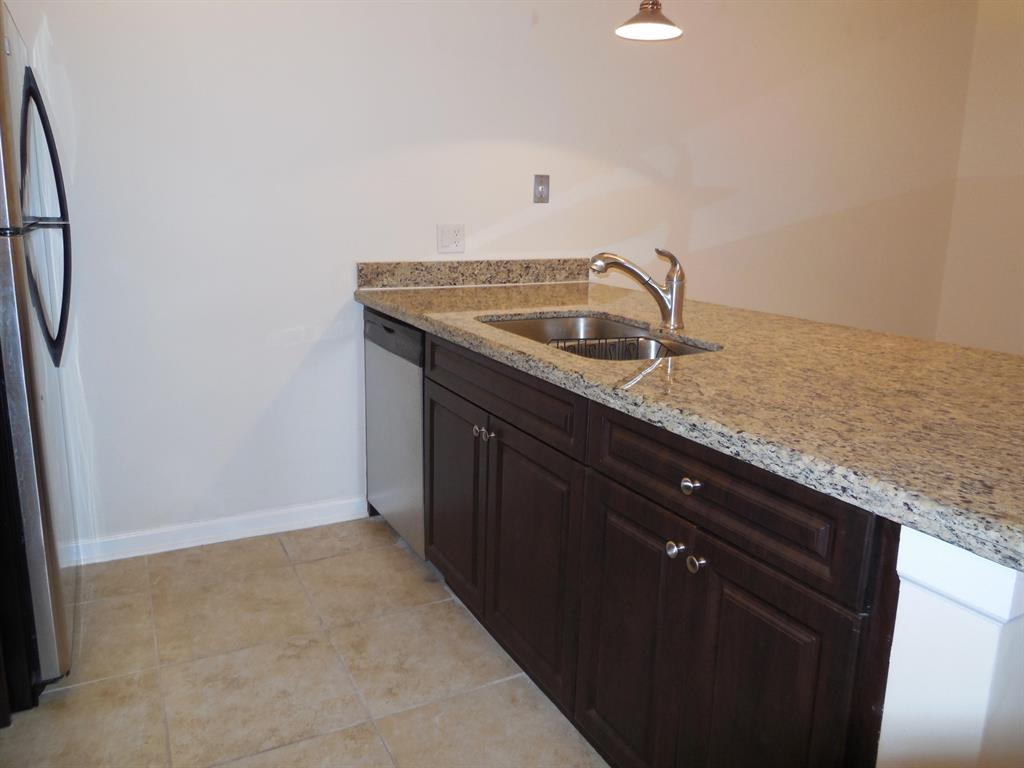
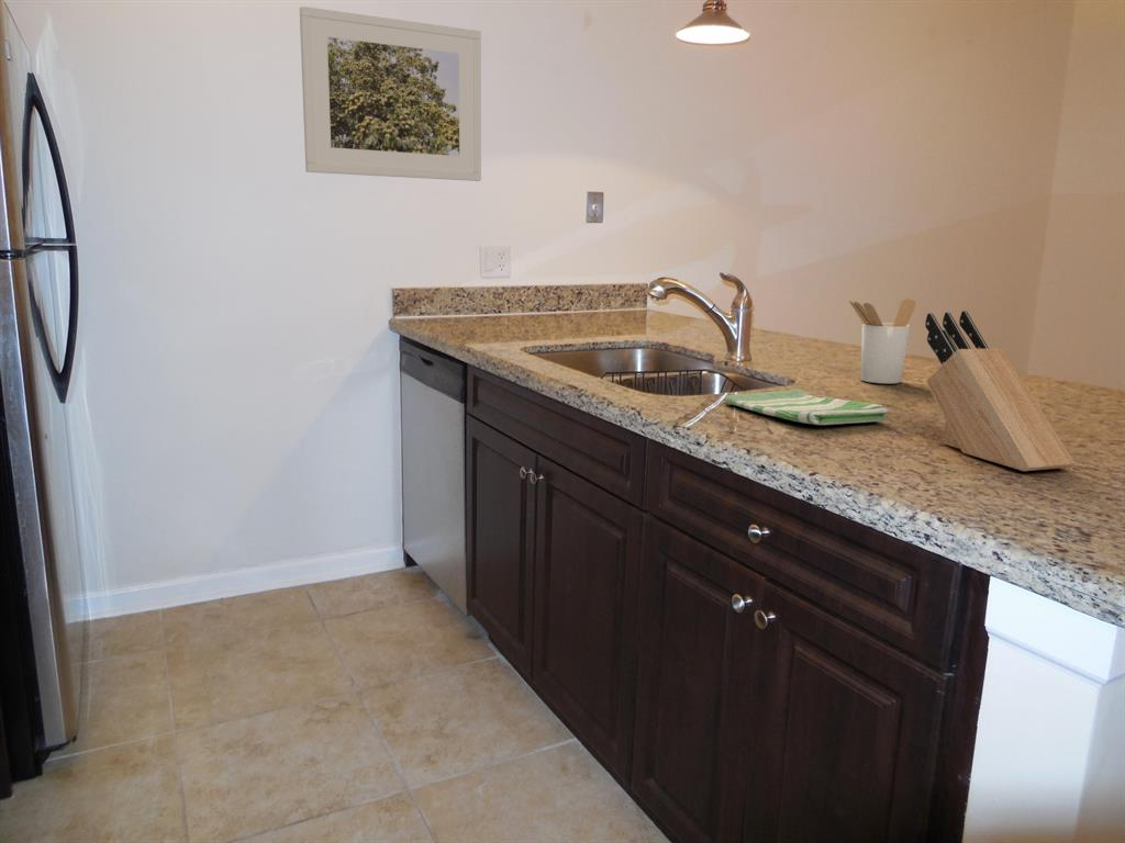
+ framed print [299,5,482,182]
+ utensil holder [848,297,917,384]
+ dish towel [723,387,889,426]
+ knife block [924,310,1076,472]
